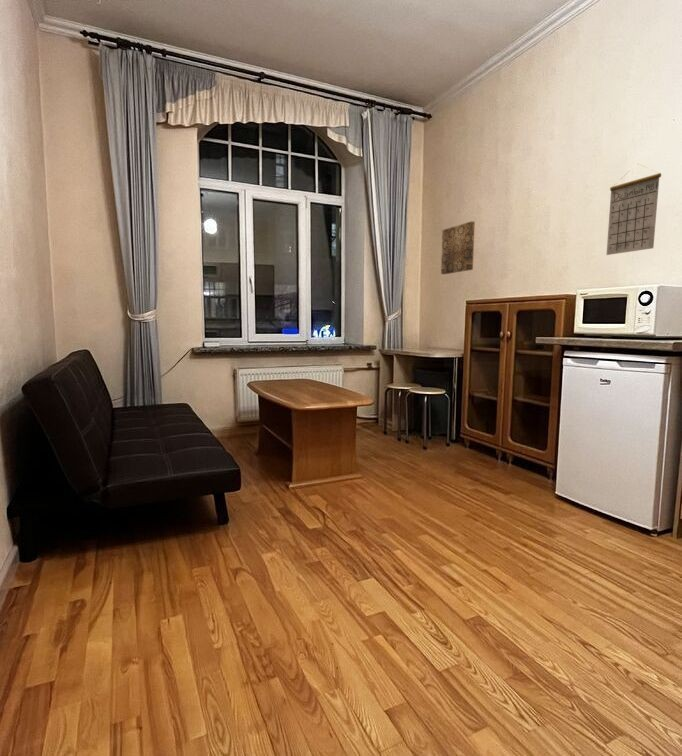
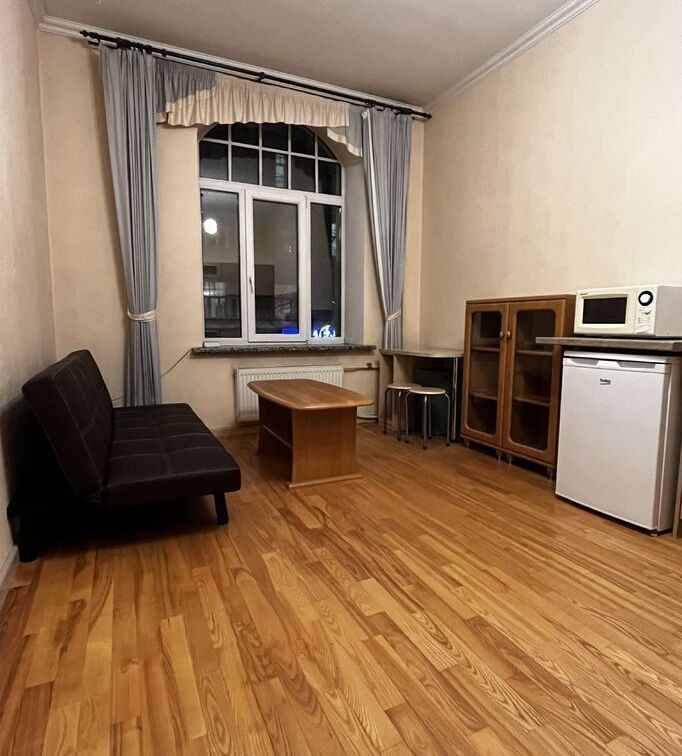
- calendar [605,163,662,256]
- wall art [440,220,476,275]
